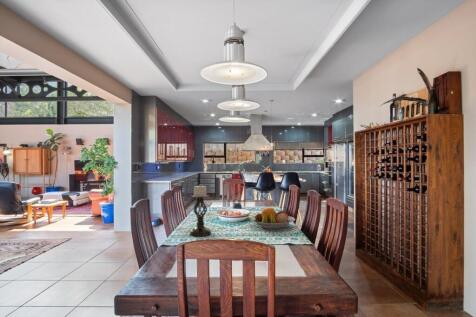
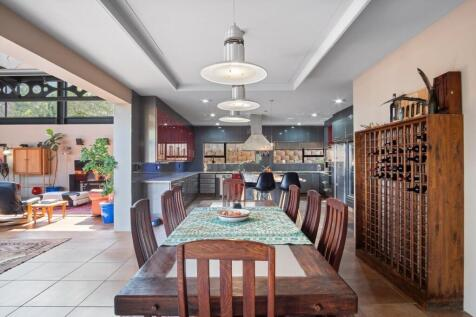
- fruit bowl [249,207,296,230]
- candle holder [189,183,212,237]
